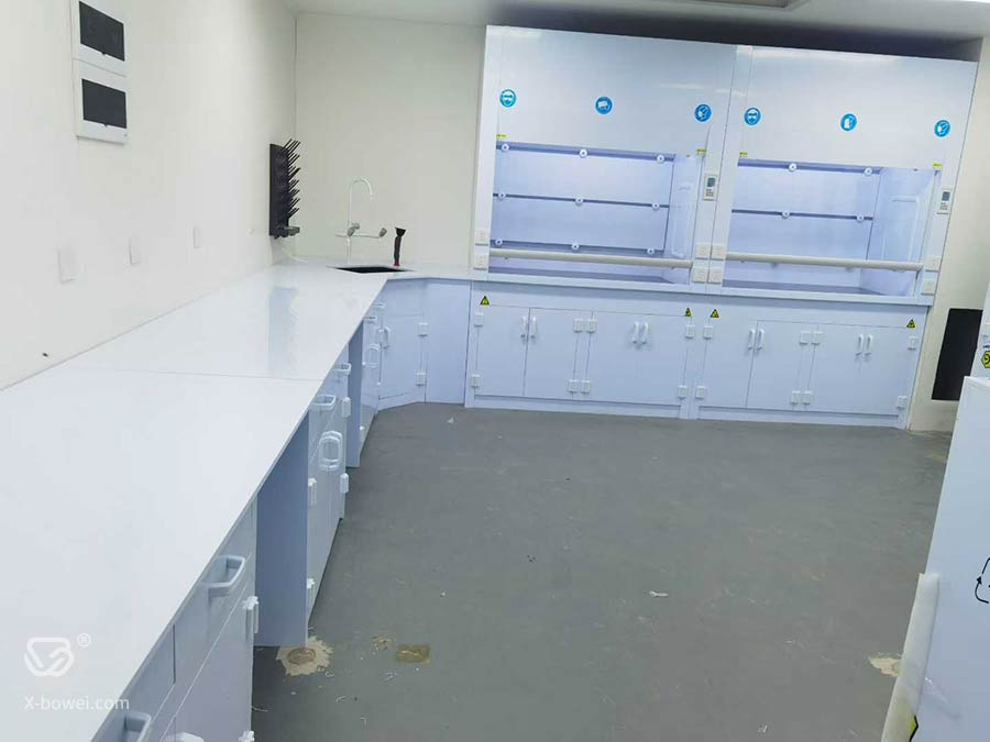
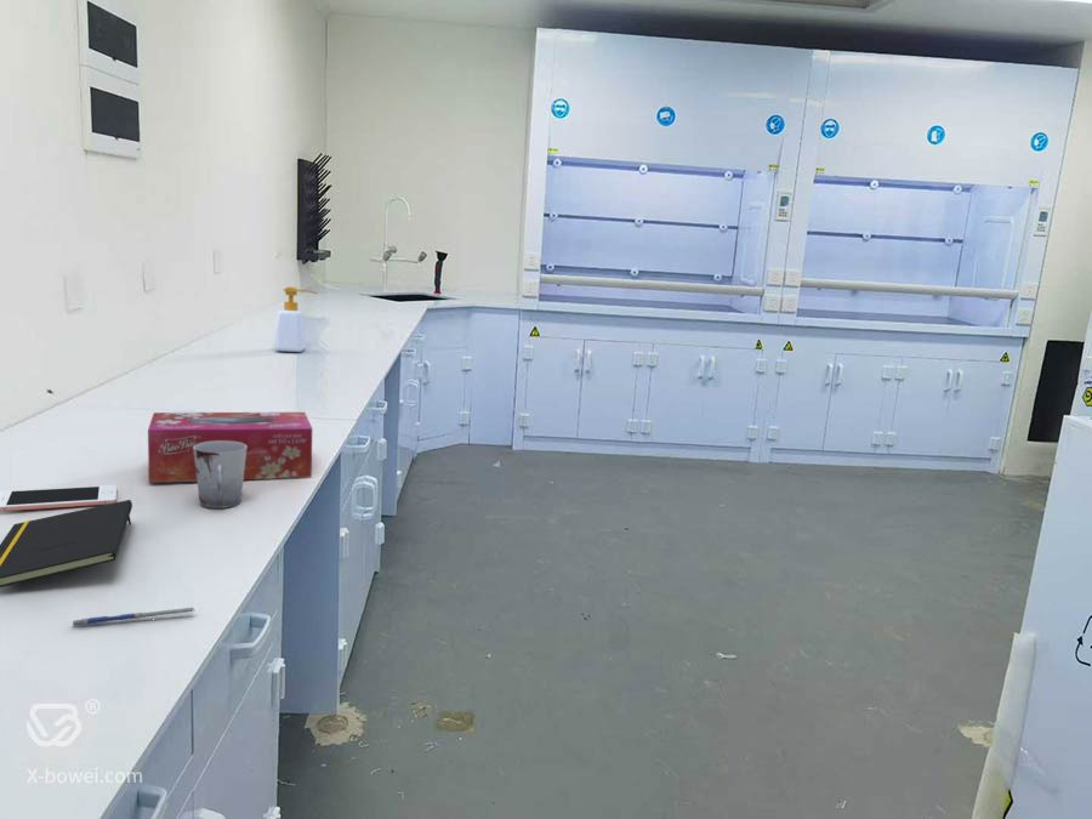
+ soap bottle [273,286,319,353]
+ cup [193,440,248,510]
+ notepad [0,499,133,588]
+ cell phone [0,484,118,512]
+ tissue box [147,411,313,484]
+ pen [70,607,194,629]
